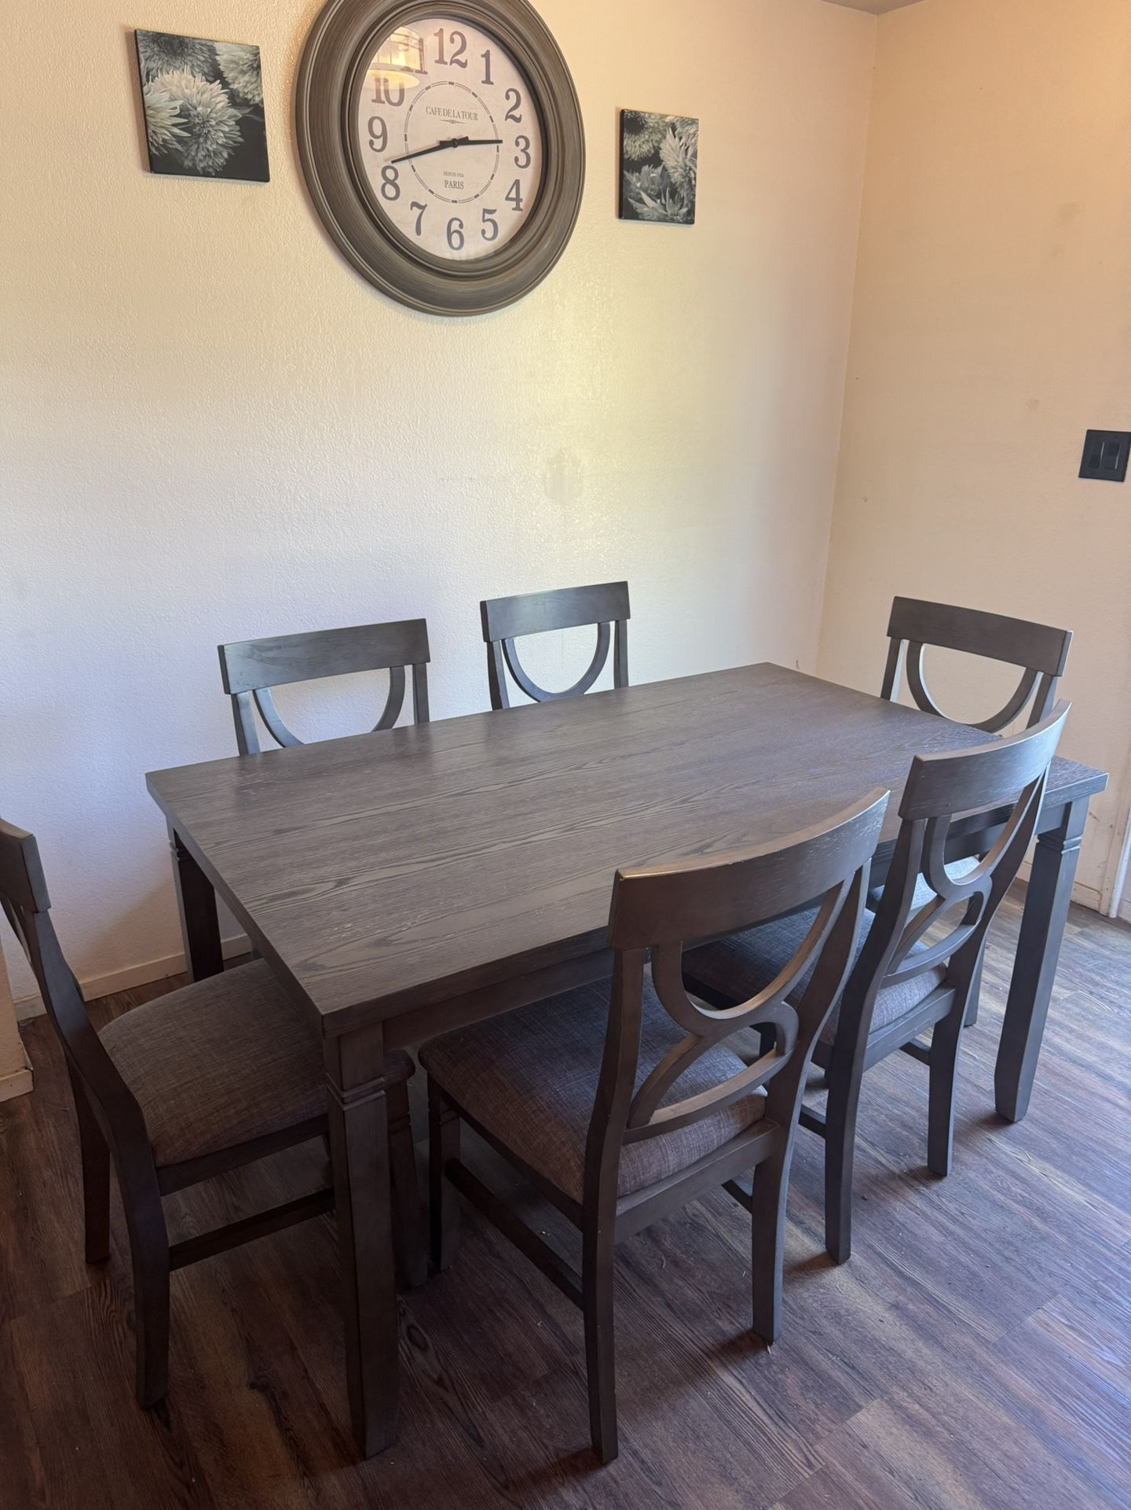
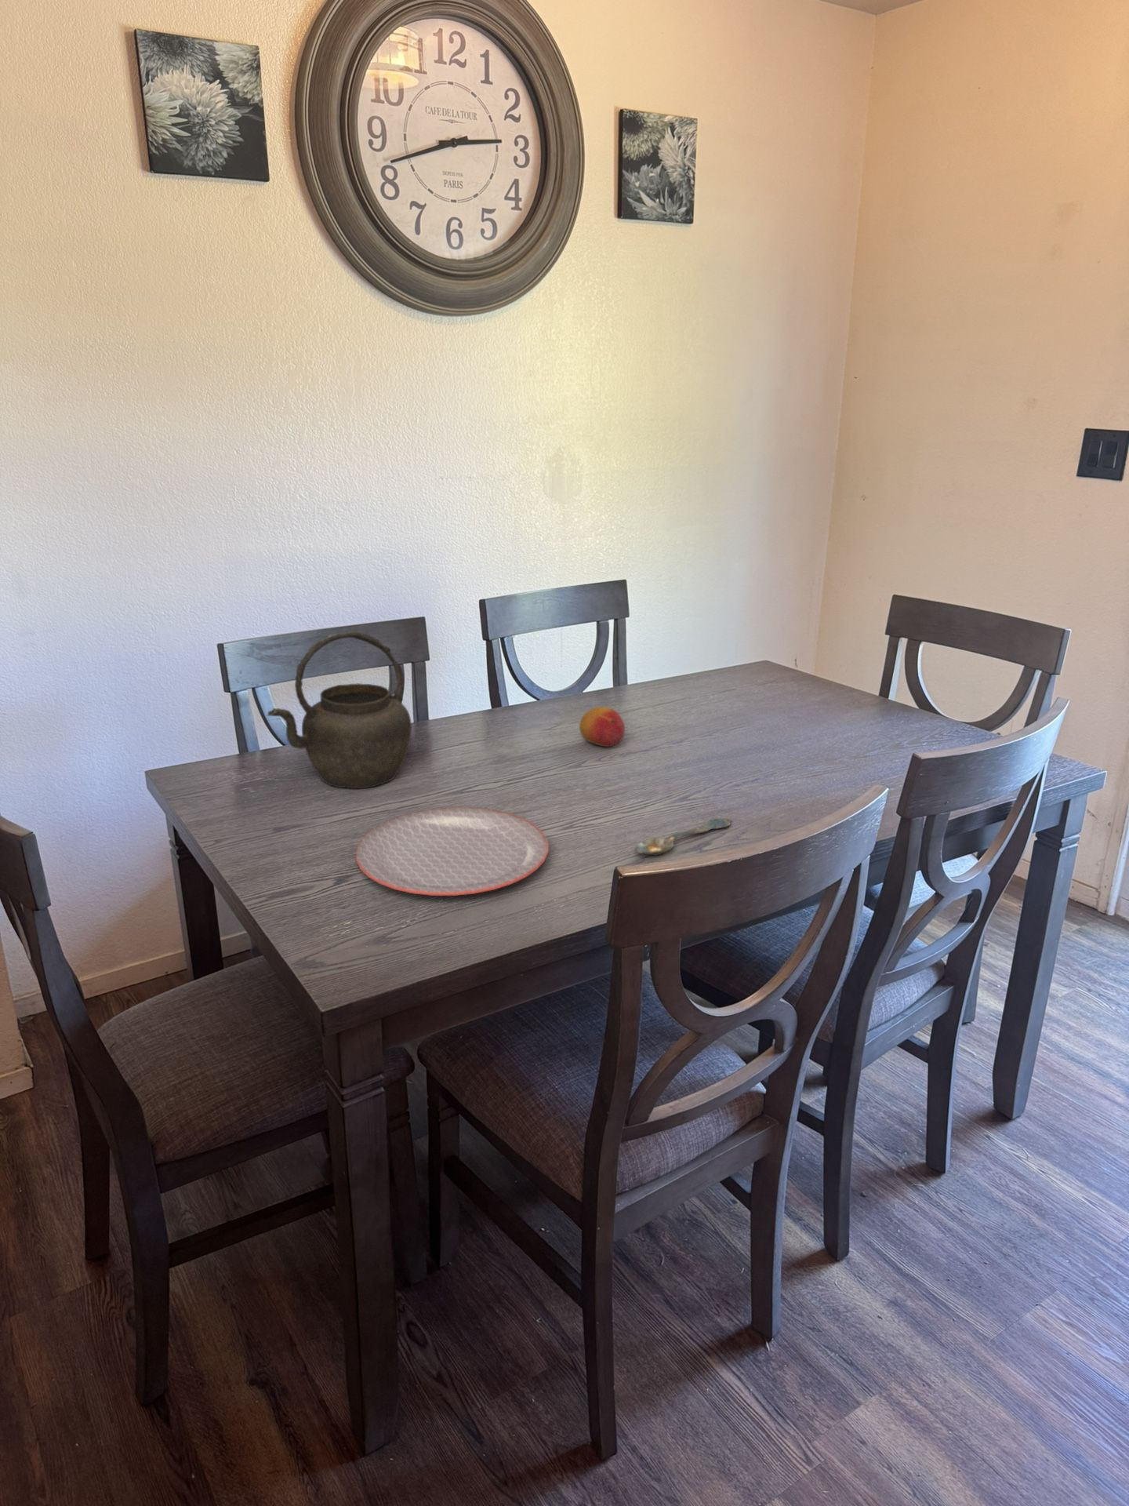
+ plate [355,806,549,896]
+ spoon [634,817,732,856]
+ fruit [579,706,626,747]
+ kettle [267,631,413,789]
